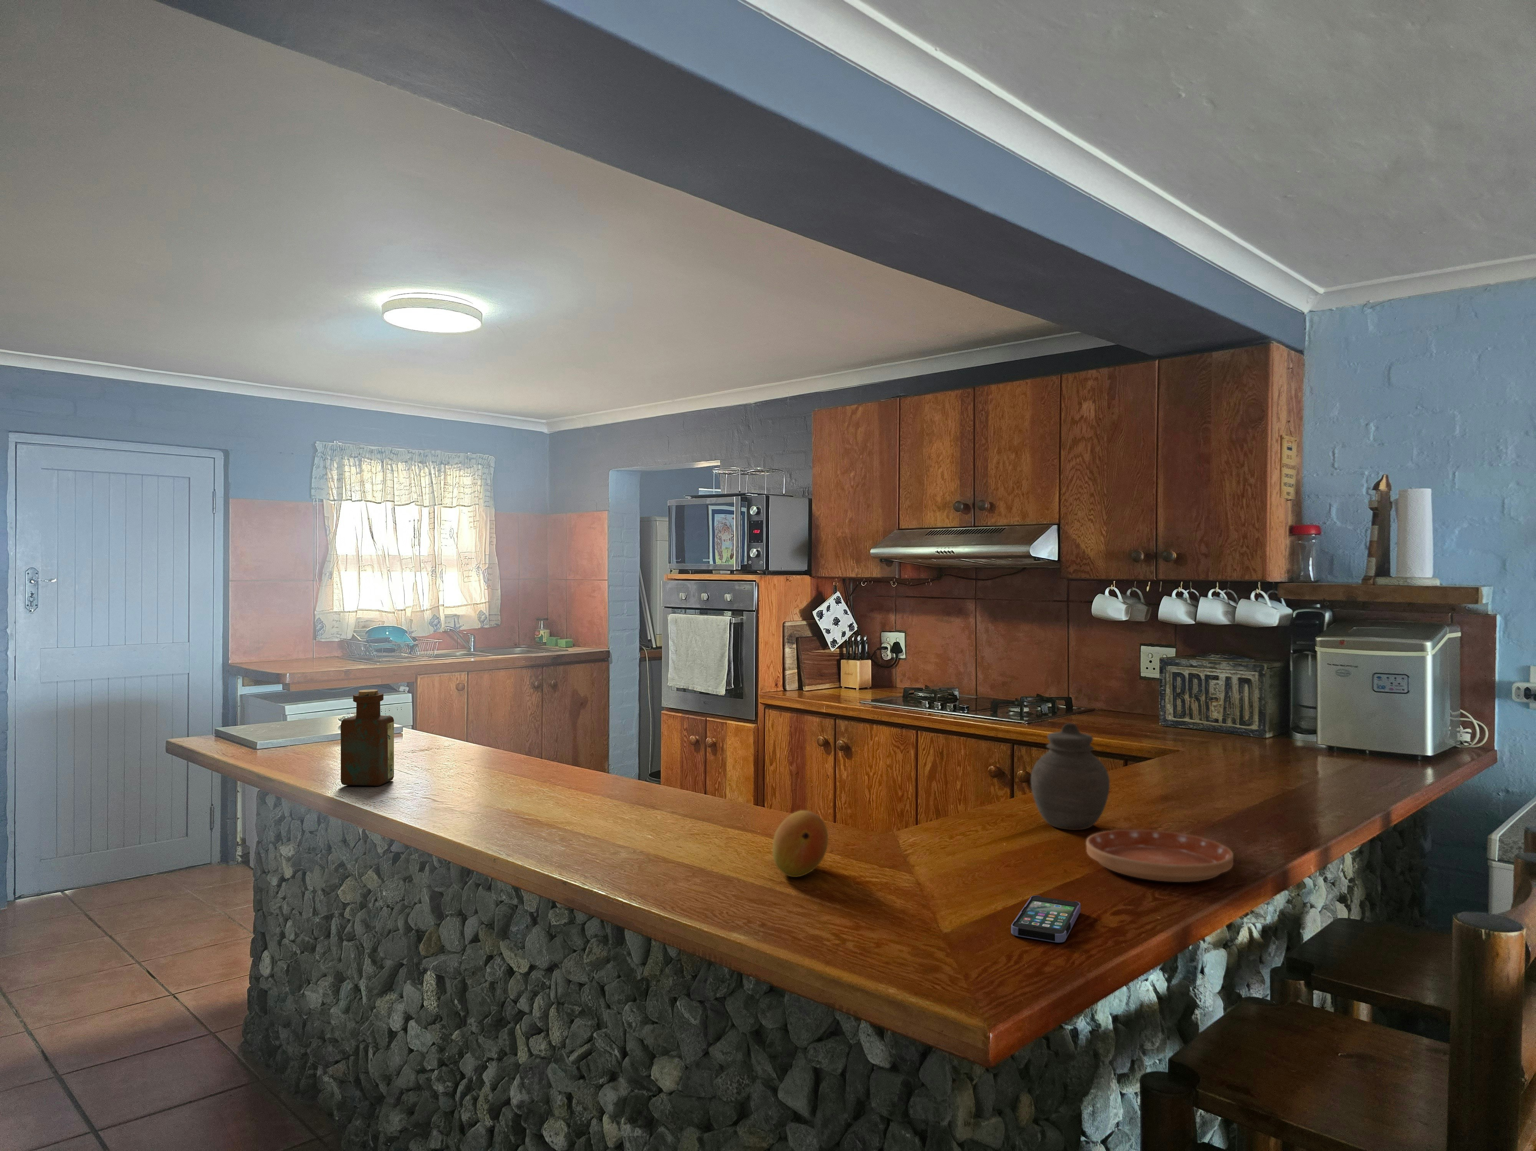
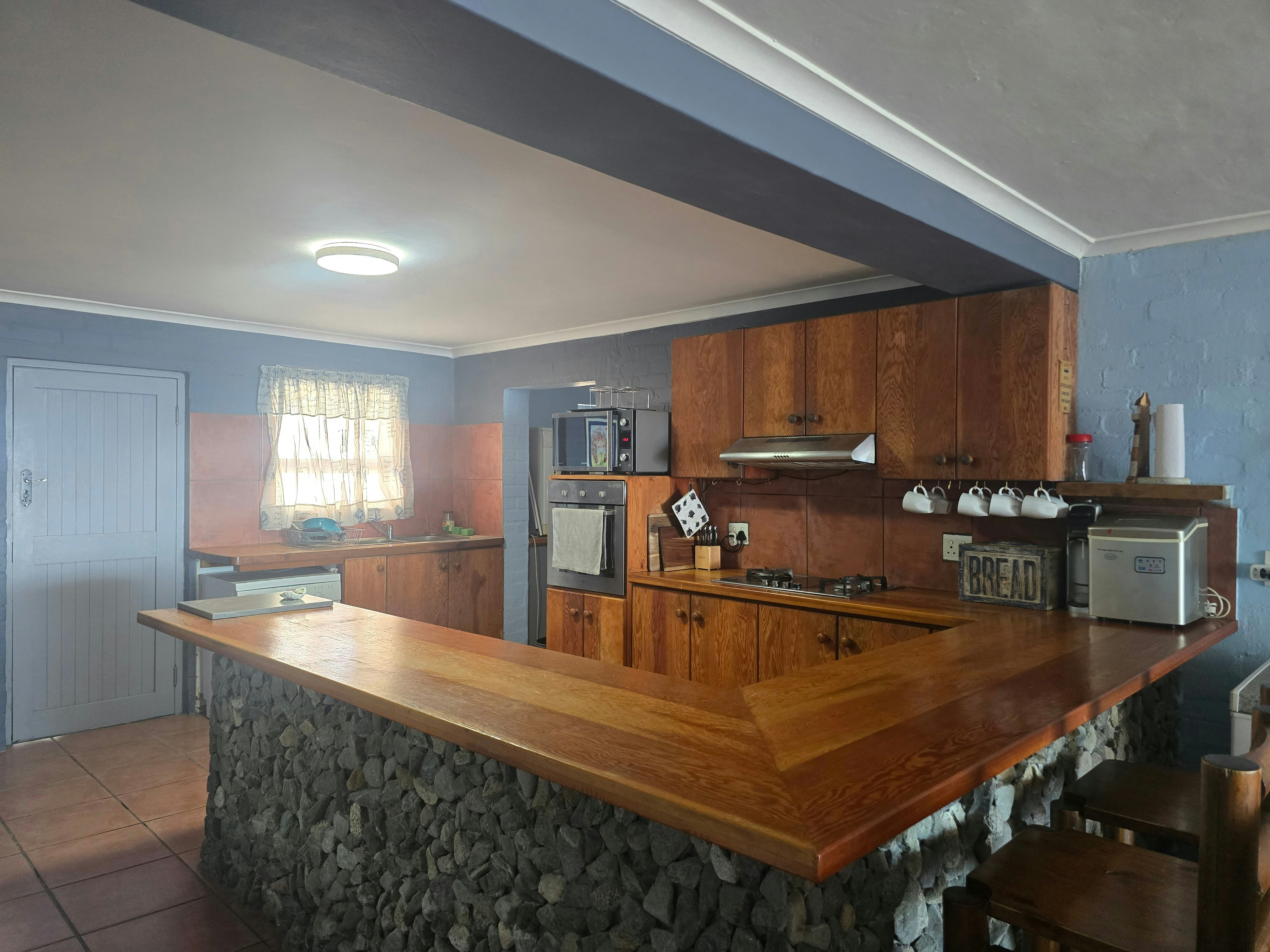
- saucer [1086,829,1234,883]
- smartphone [1011,895,1081,943]
- fruit [772,810,828,878]
- bottle [340,689,394,787]
- jar [1030,723,1110,831]
